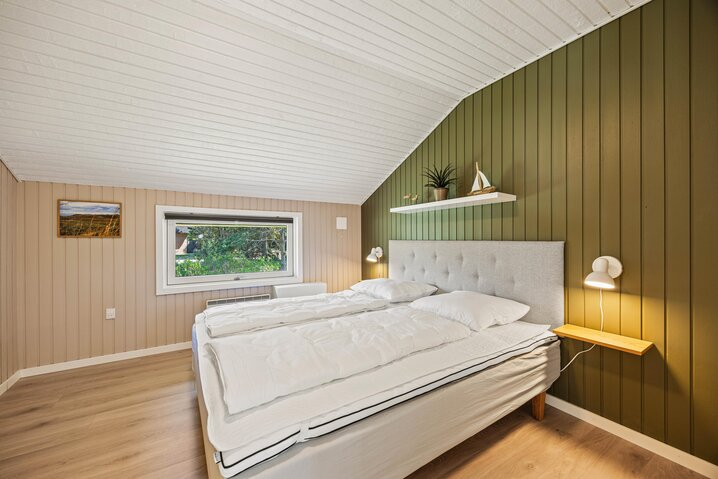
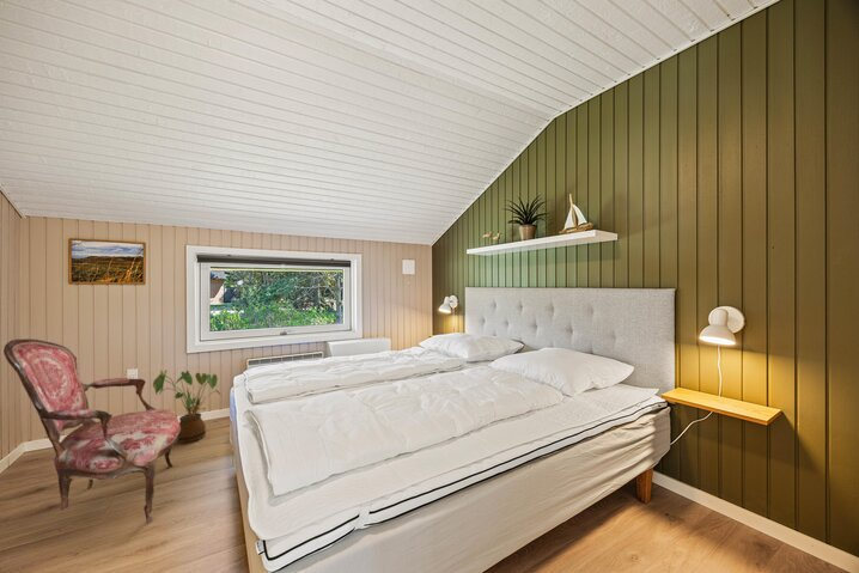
+ armchair [2,337,181,532]
+ house plant [152,368,223,444]
